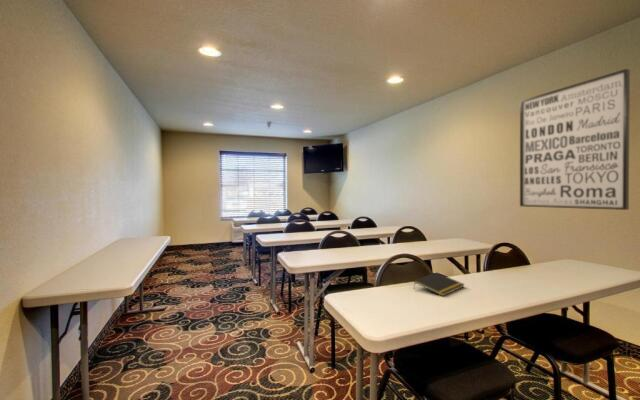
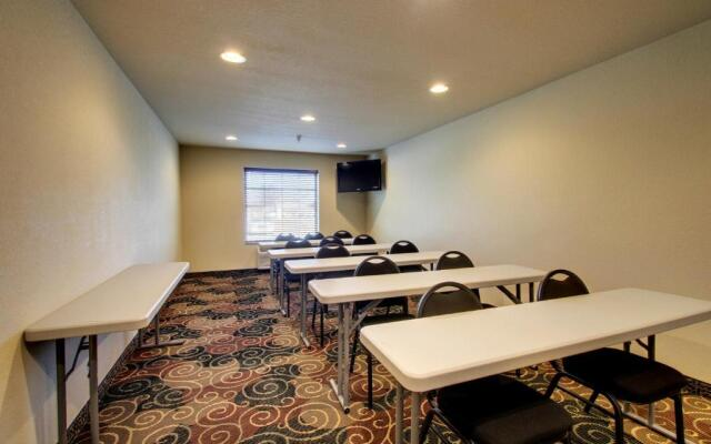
- notepad [413,271,466,297]
- wall art [519,68,631,211]
